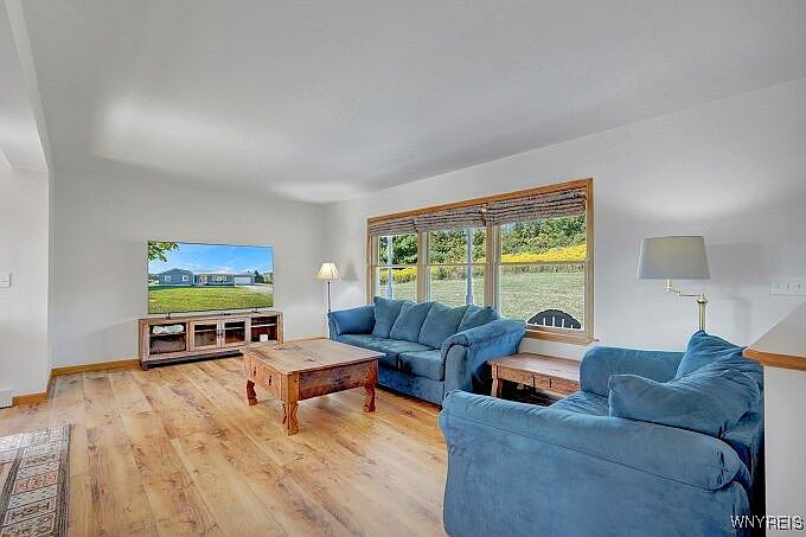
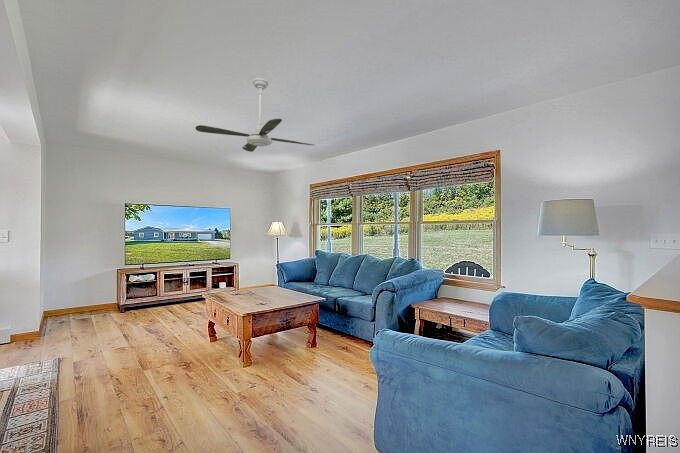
+ ceiling fan [194,77,314,153]
